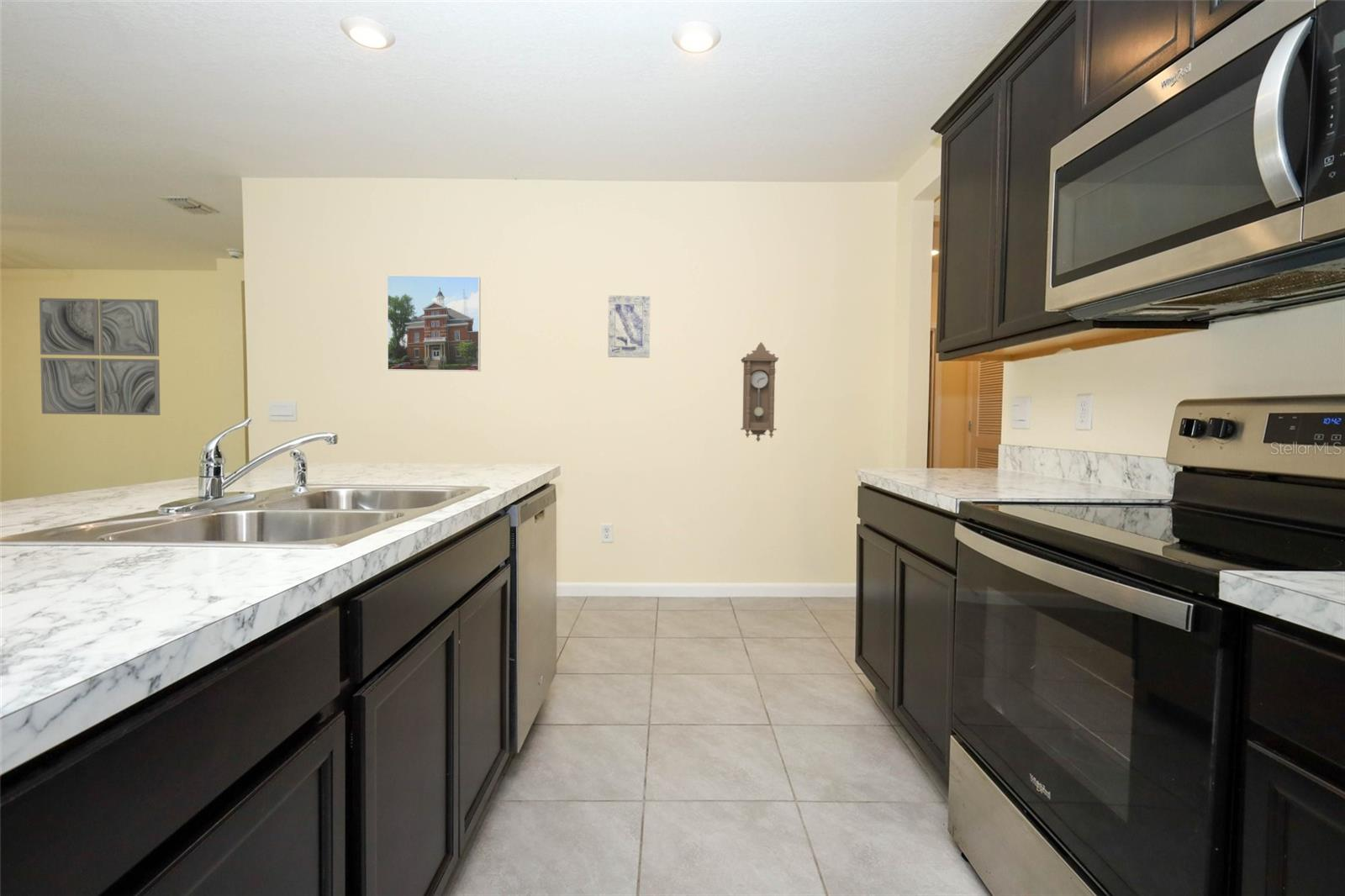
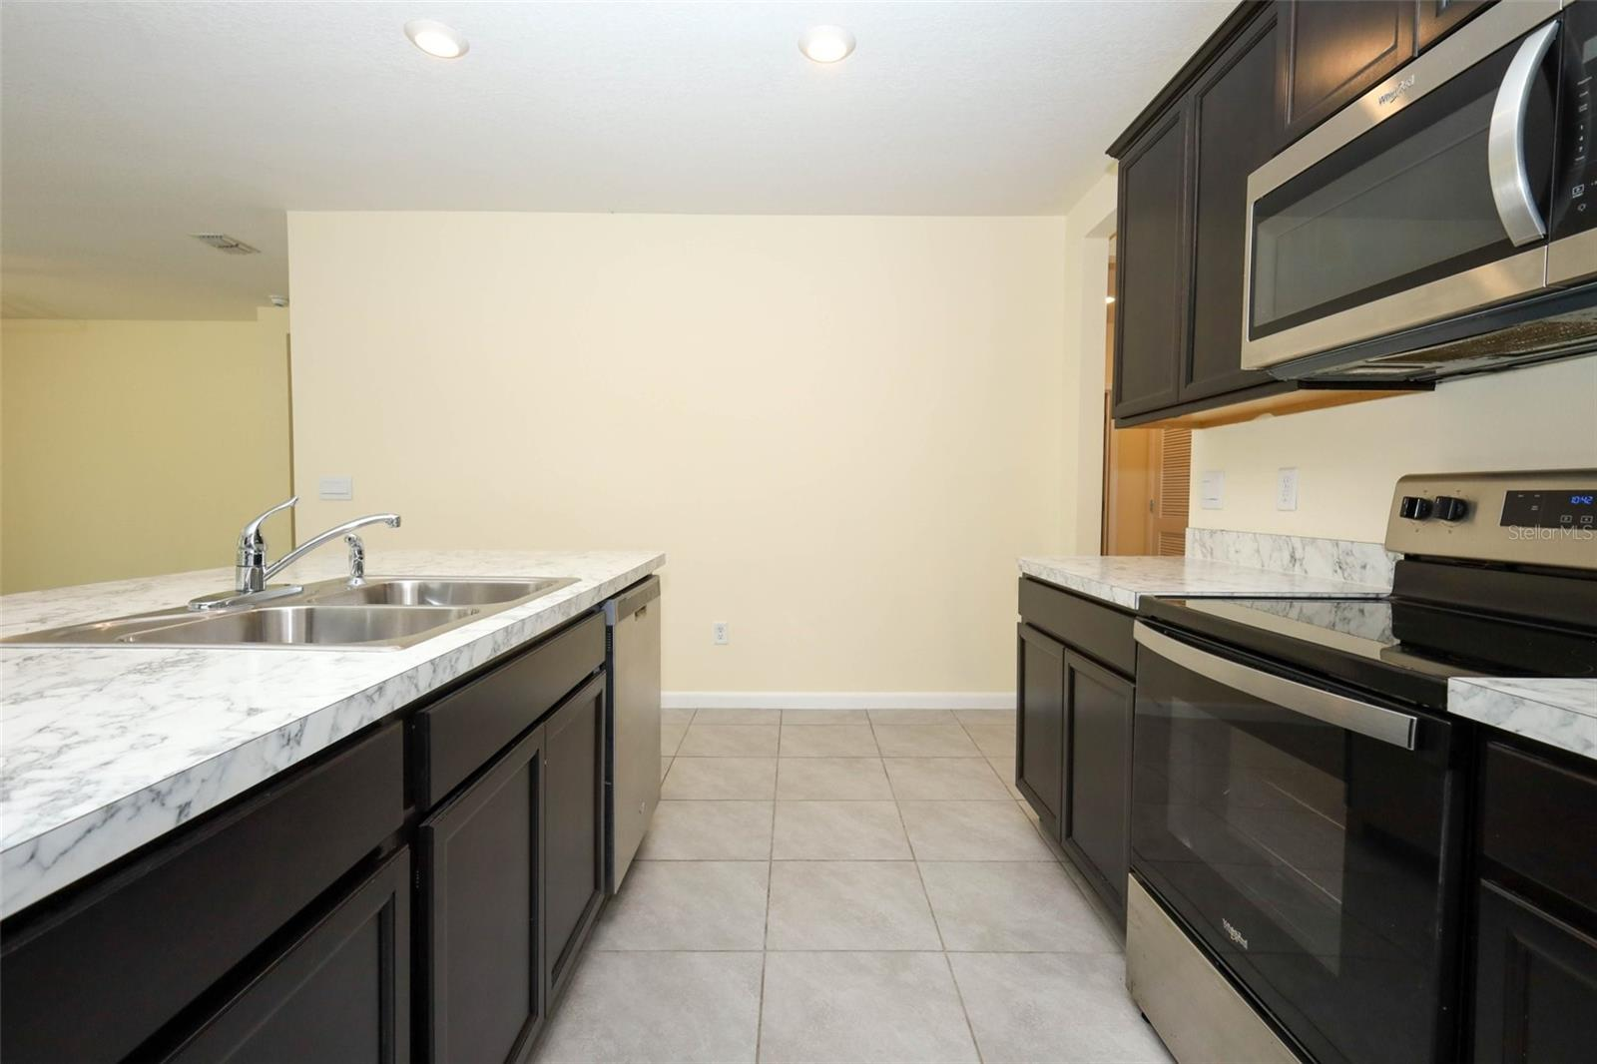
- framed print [386,275,482,372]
- wall art [607,294,651,359]
- pendulum clock [740,341,779,442]
- wall art [39,298,161,416]
